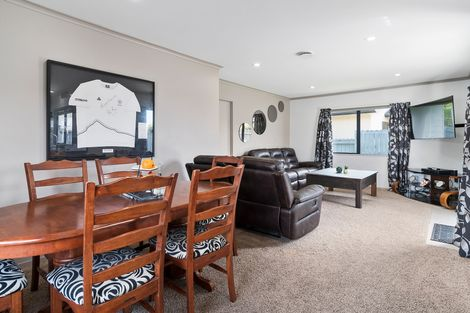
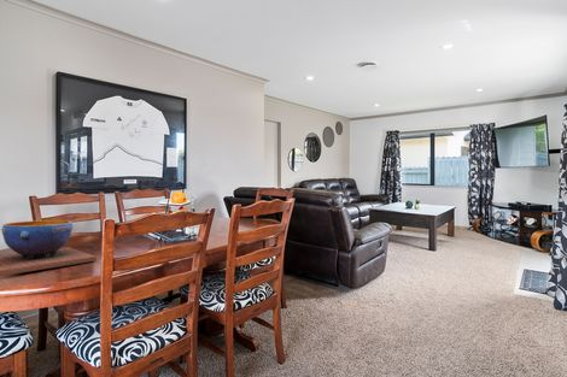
+ decorative bowl [0,219,98,277]
